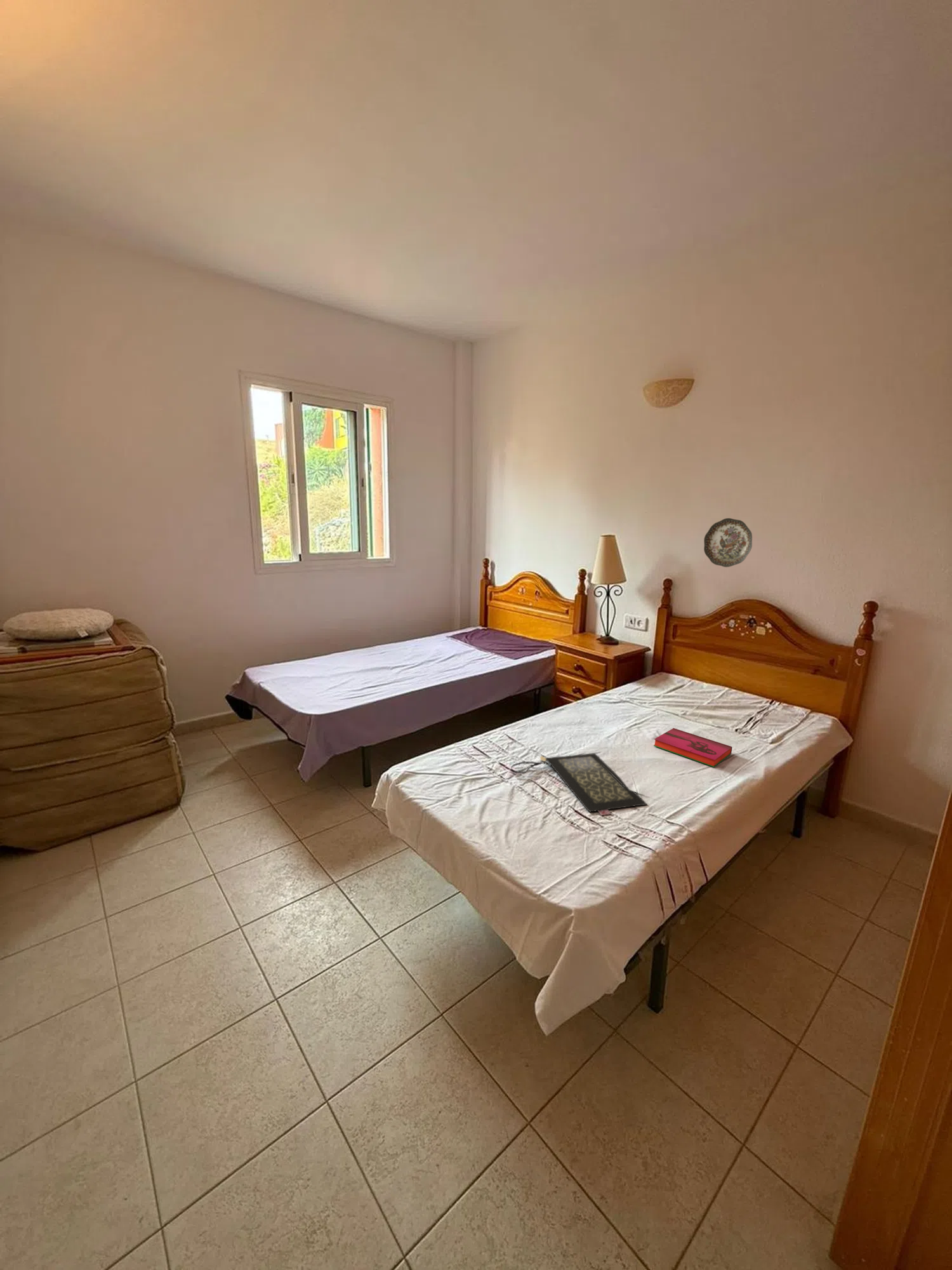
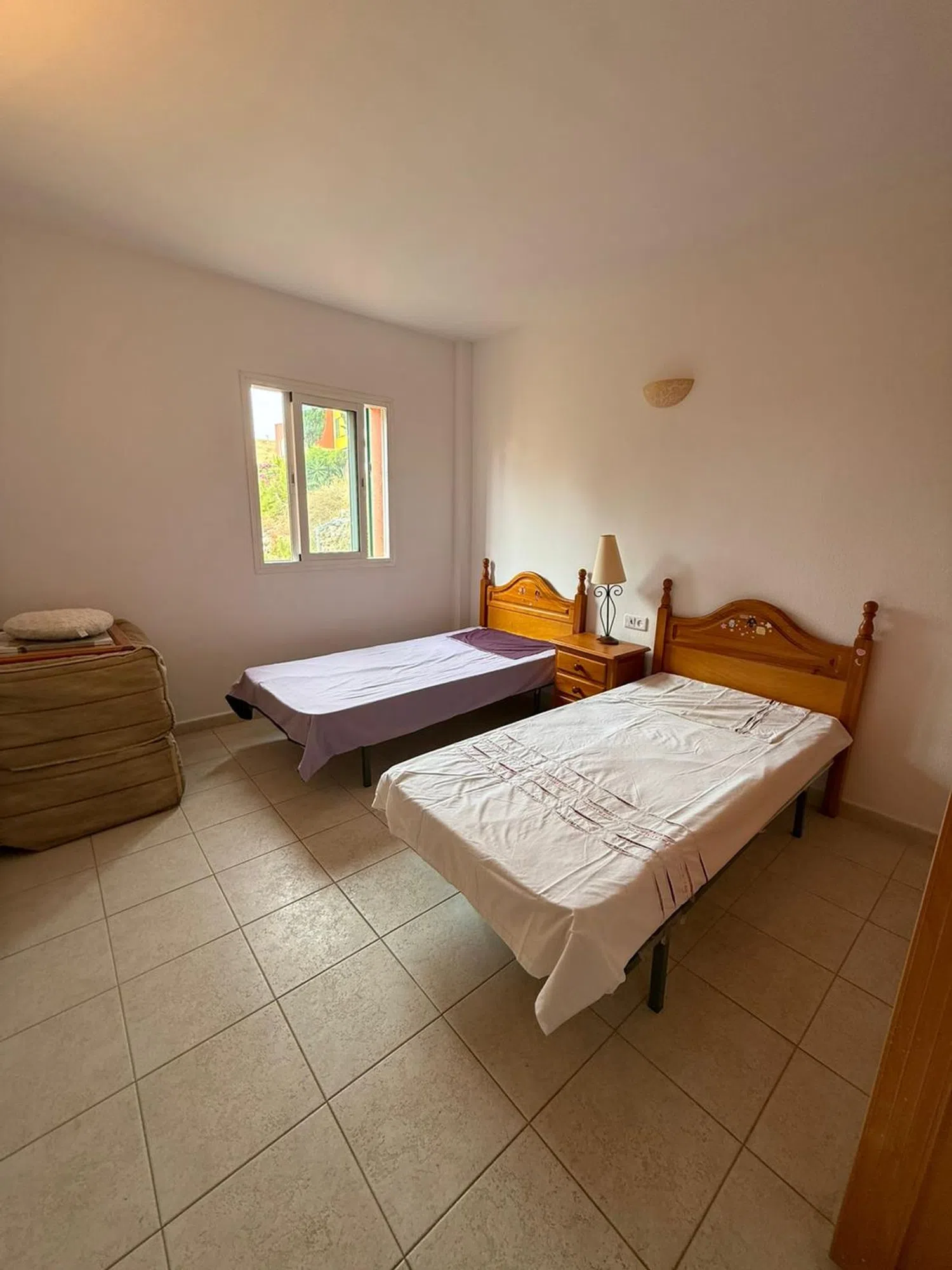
- clutch bag [510,752,648,816]
- hardback book [653,728,732,768]
- decorative plate [703,518,753,568]
